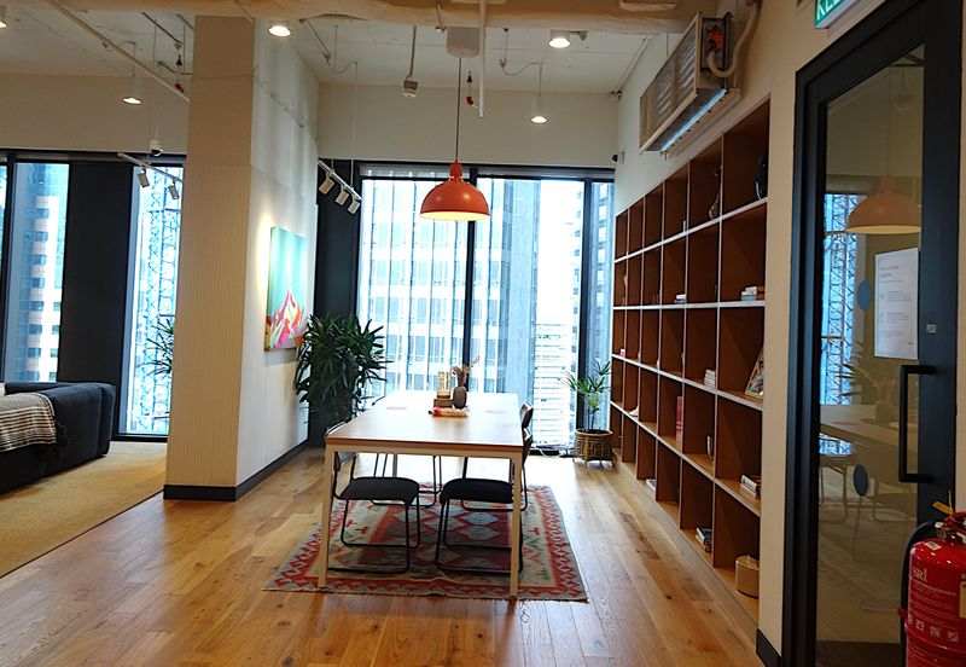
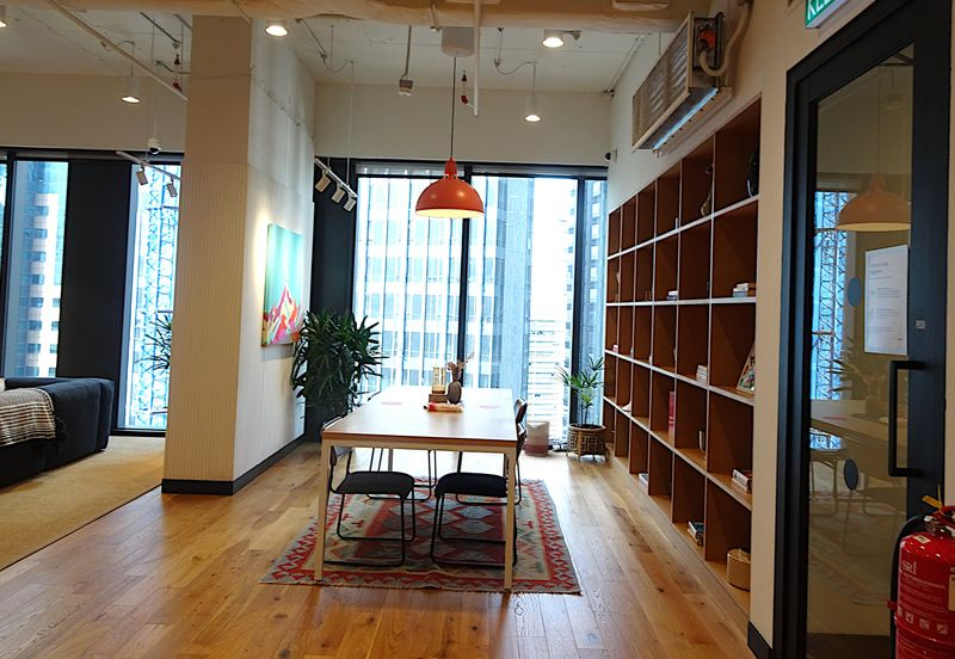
+ basket [523,419,552,457]
